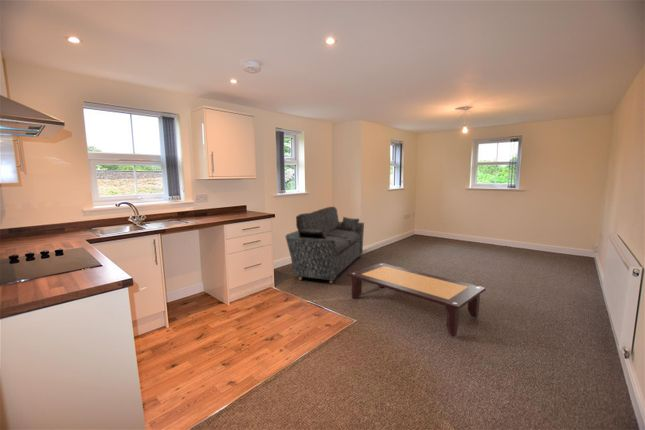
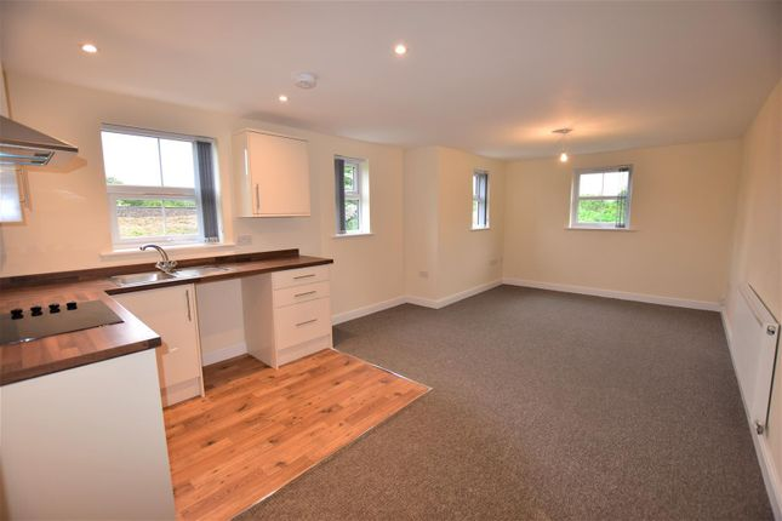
- sofa [284,206,365,284]
- coffee table [347,262,487,338]
